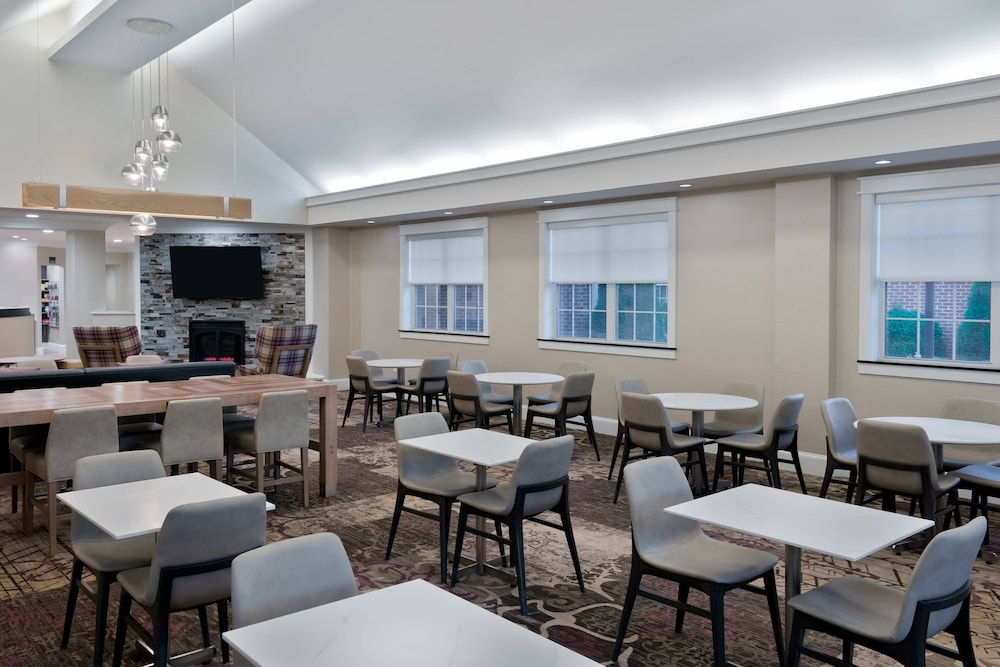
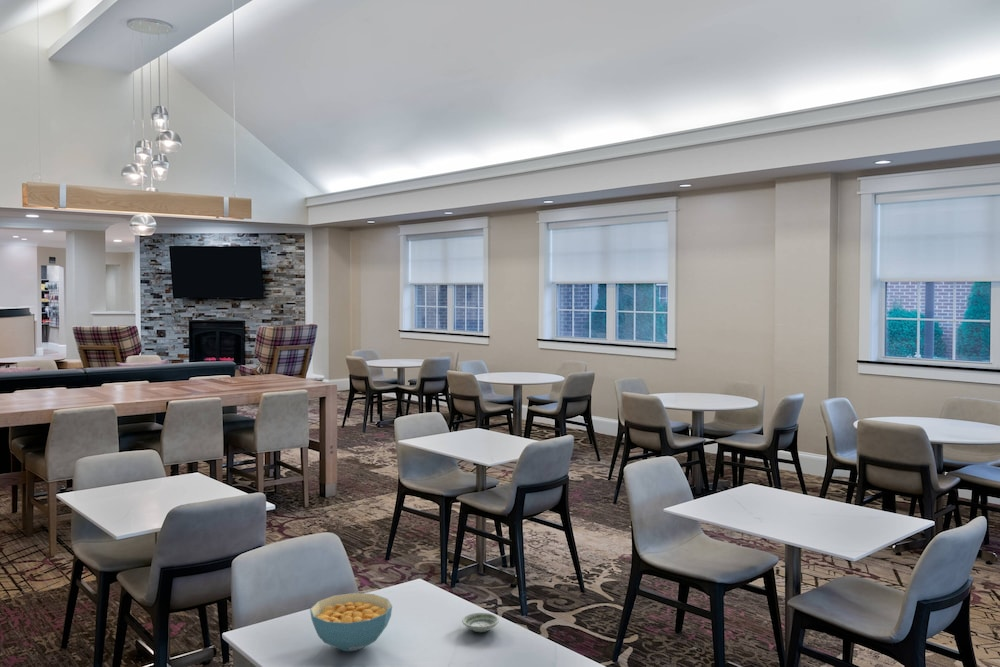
+ cereal bowl [309,592,393,652]
+ saucer [461,612,500,633]
